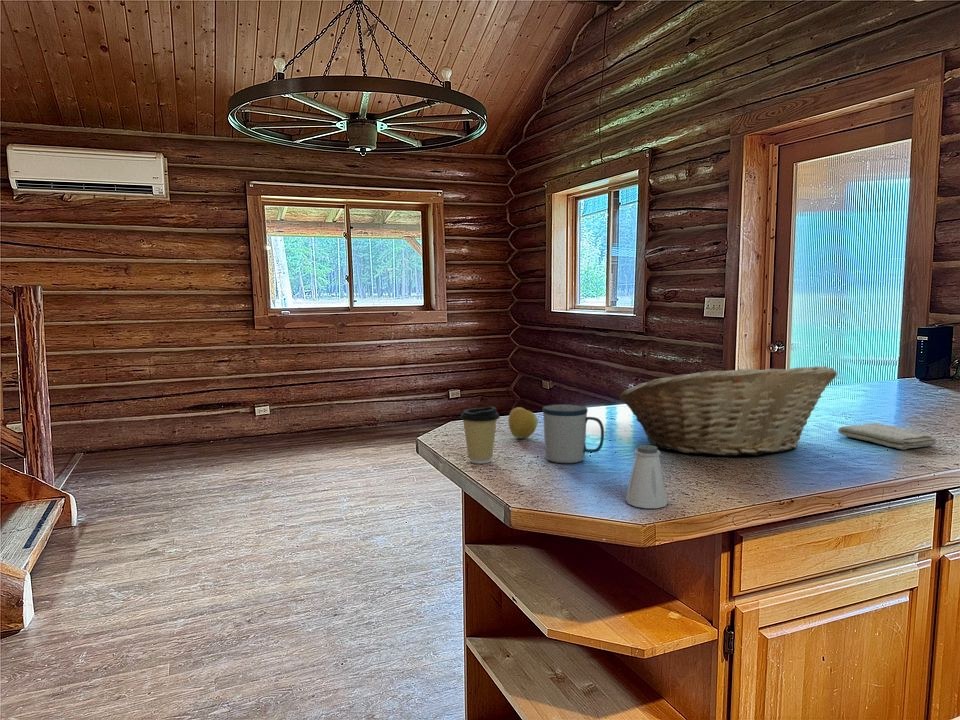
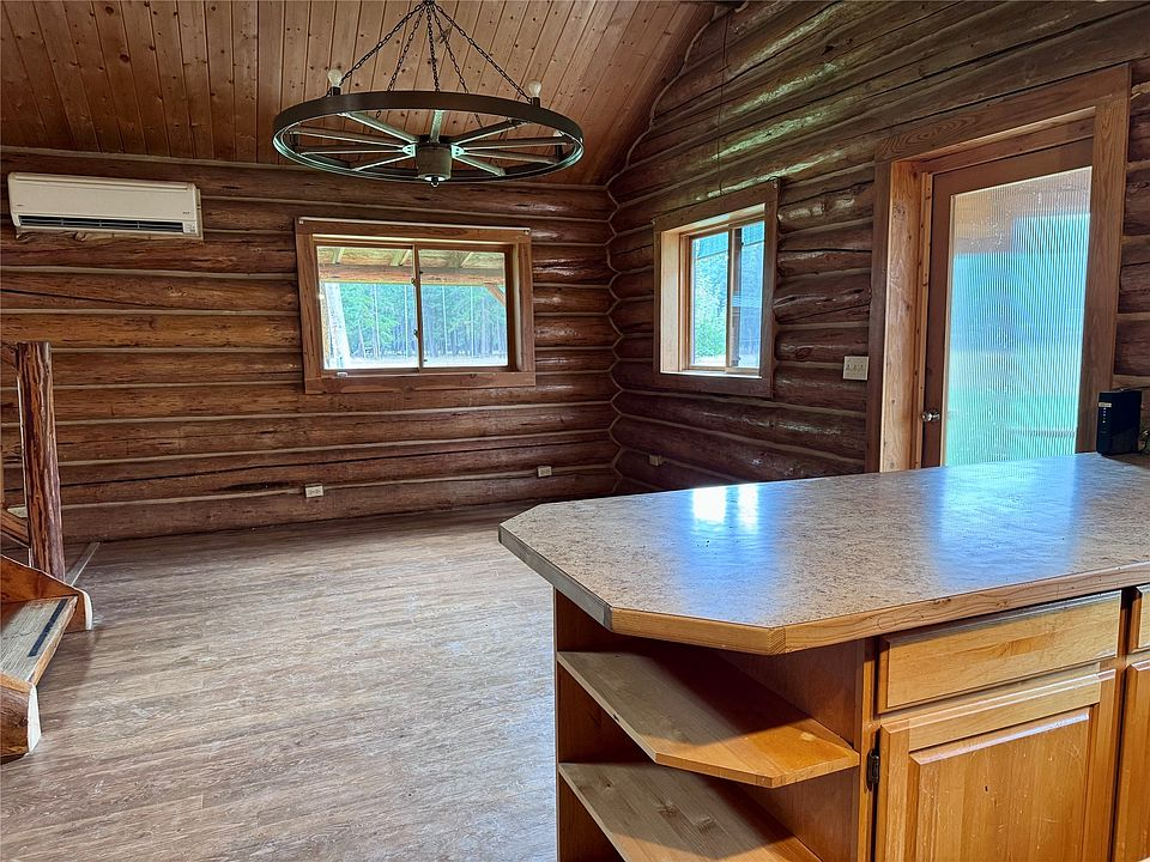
- washcloth [837,422,938,450]
- fruit basket [619,365,838,457]
- coffee cup [459,406,501,464]
- mug [541,403,605,464]
- saltshaker [625,444,669,509]
- apple [507,406,539,439]
